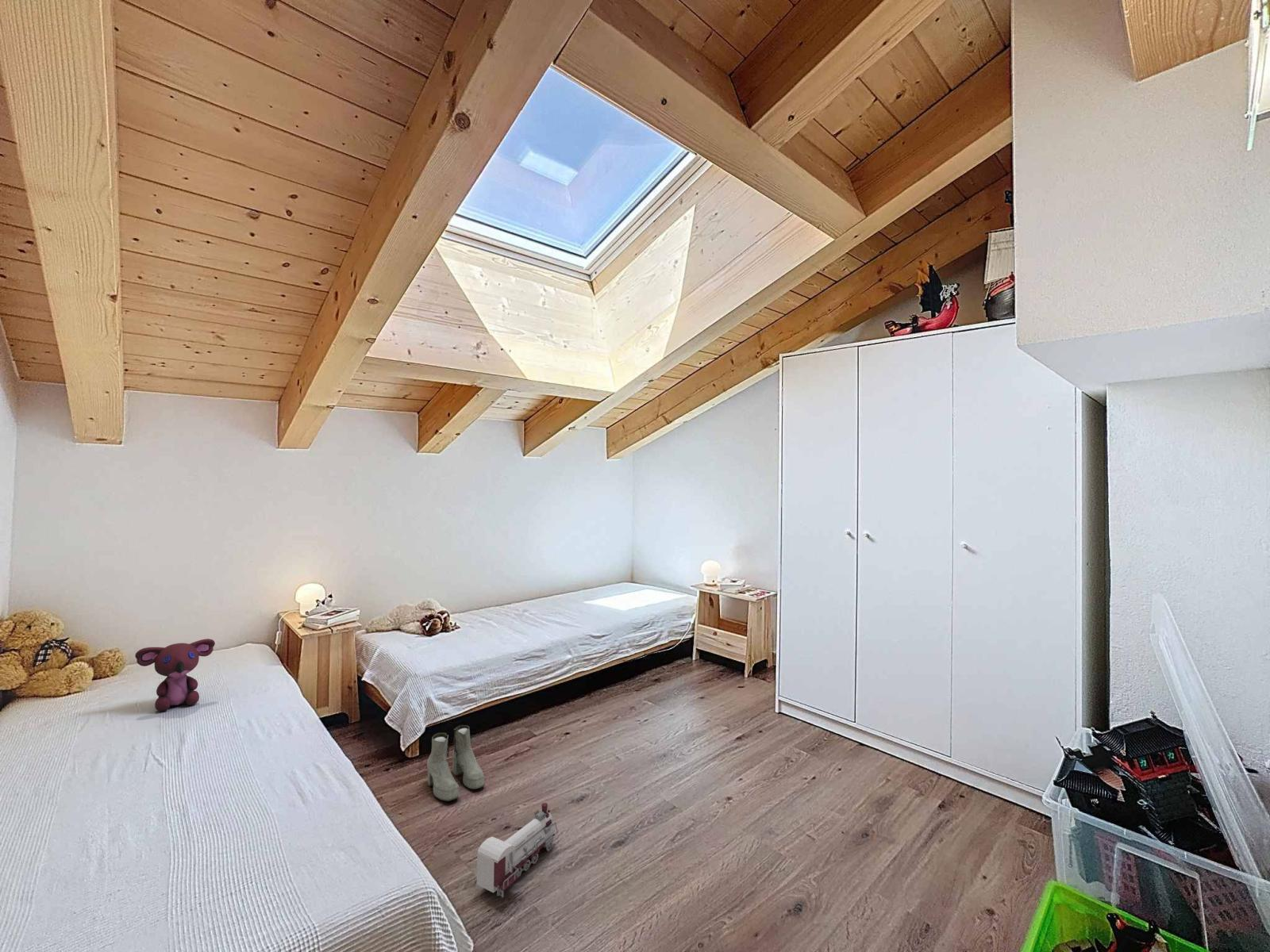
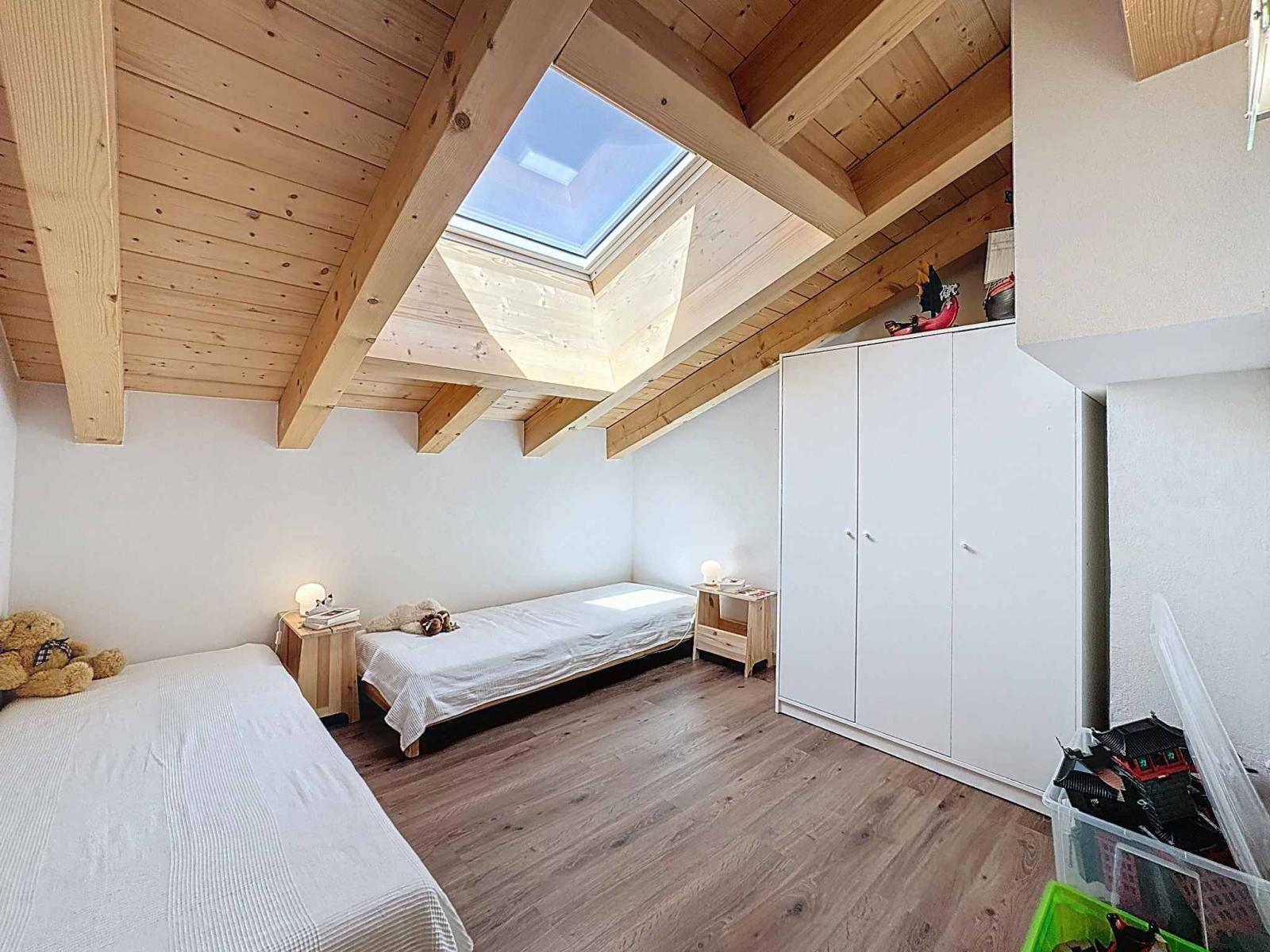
- toy train [476,802,559,898]
- boots [426,724,485,802]
- teddy bear [134,638,216,712]
